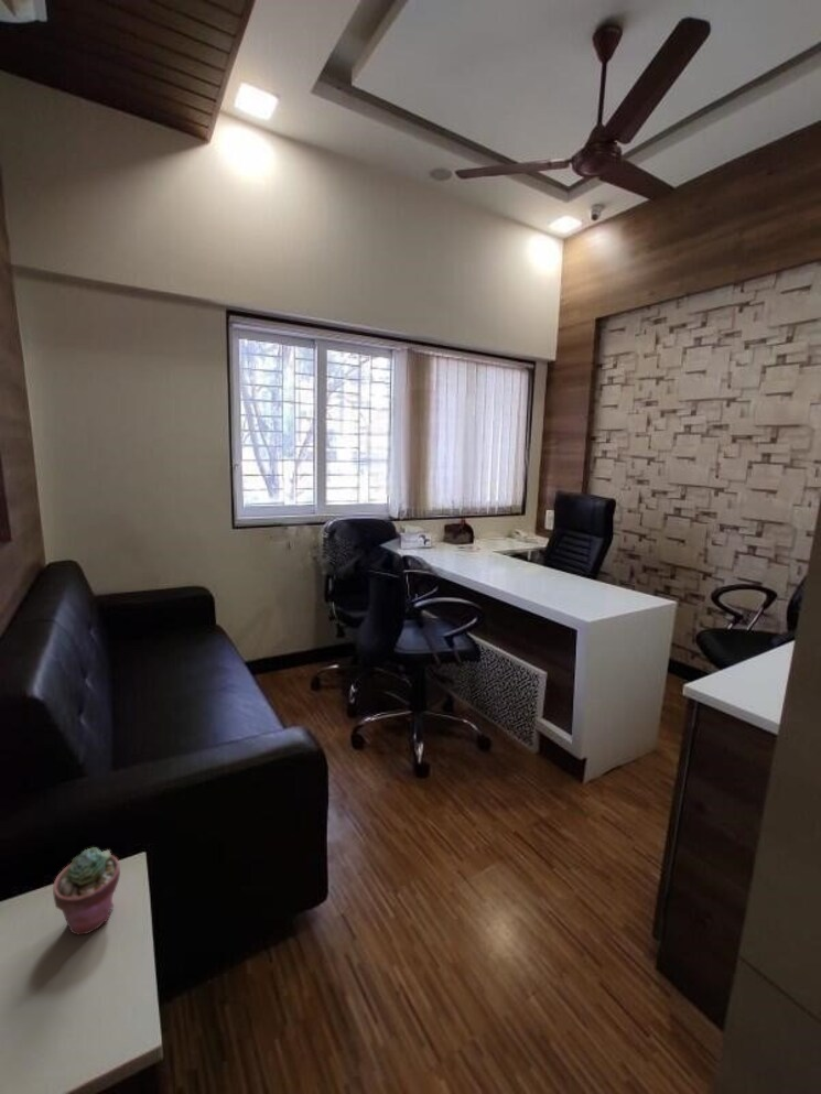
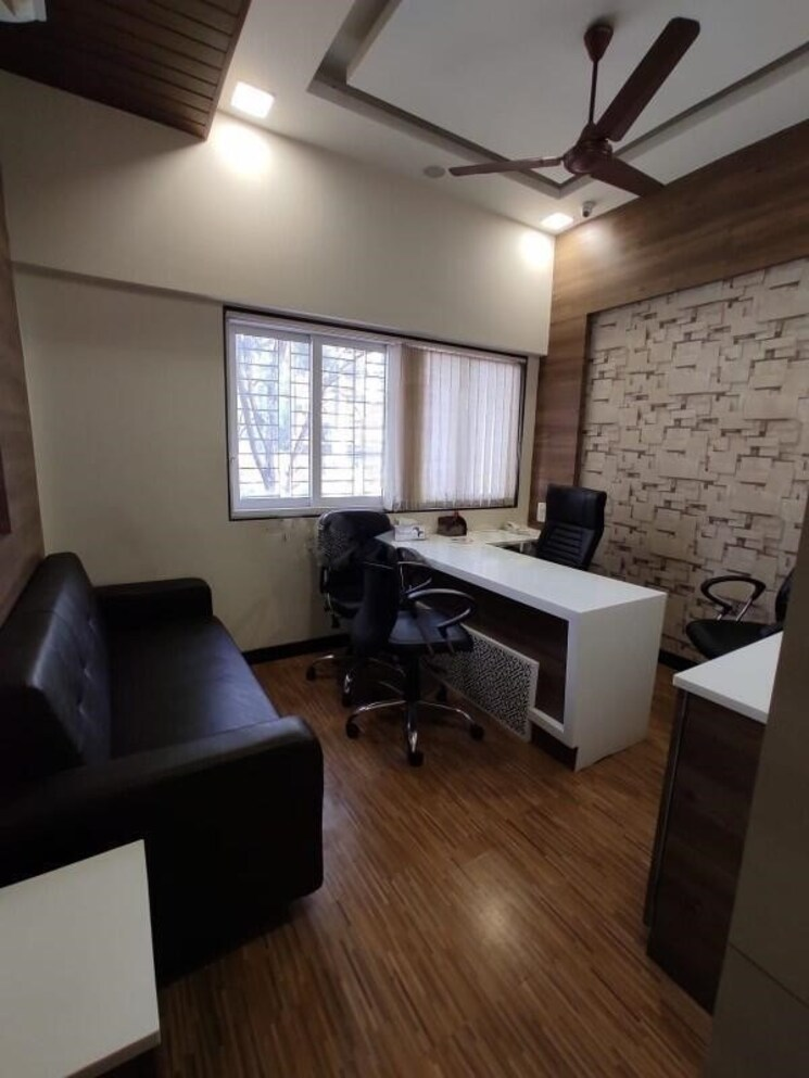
- potted succulent [52,846,121,936]
